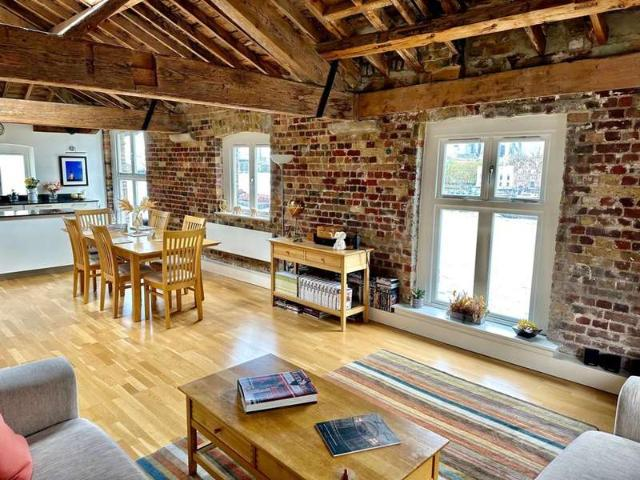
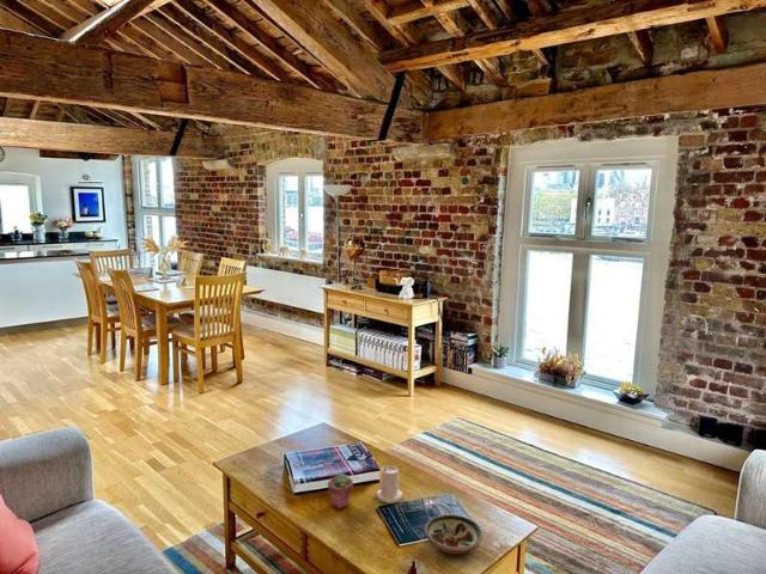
+ decorative bowl [424,513,484,555]
+ potted succulent [327,472,354,509]
+ candle [376,465,403,505]
